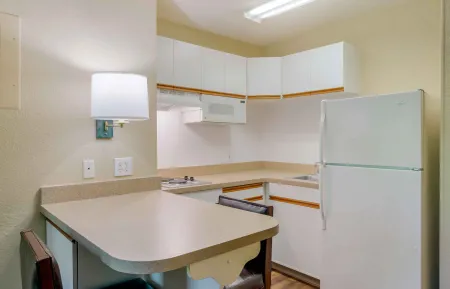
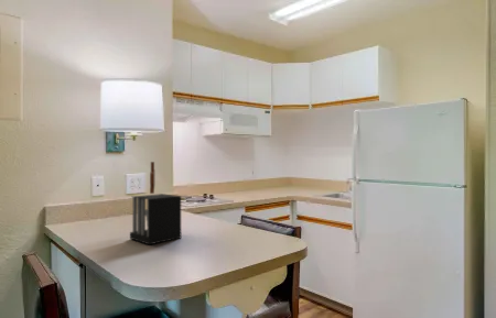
+ knife block [129,161,182,245]
